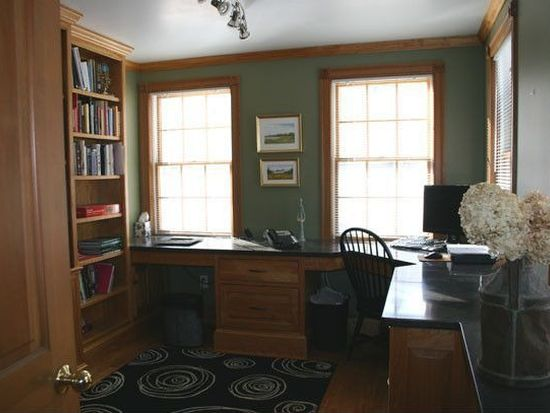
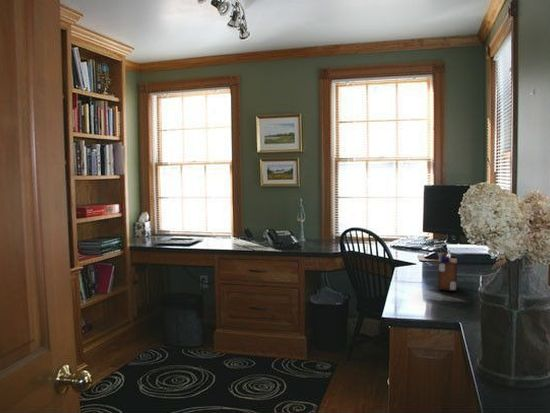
+ desk organizer [437,247,458,292]
